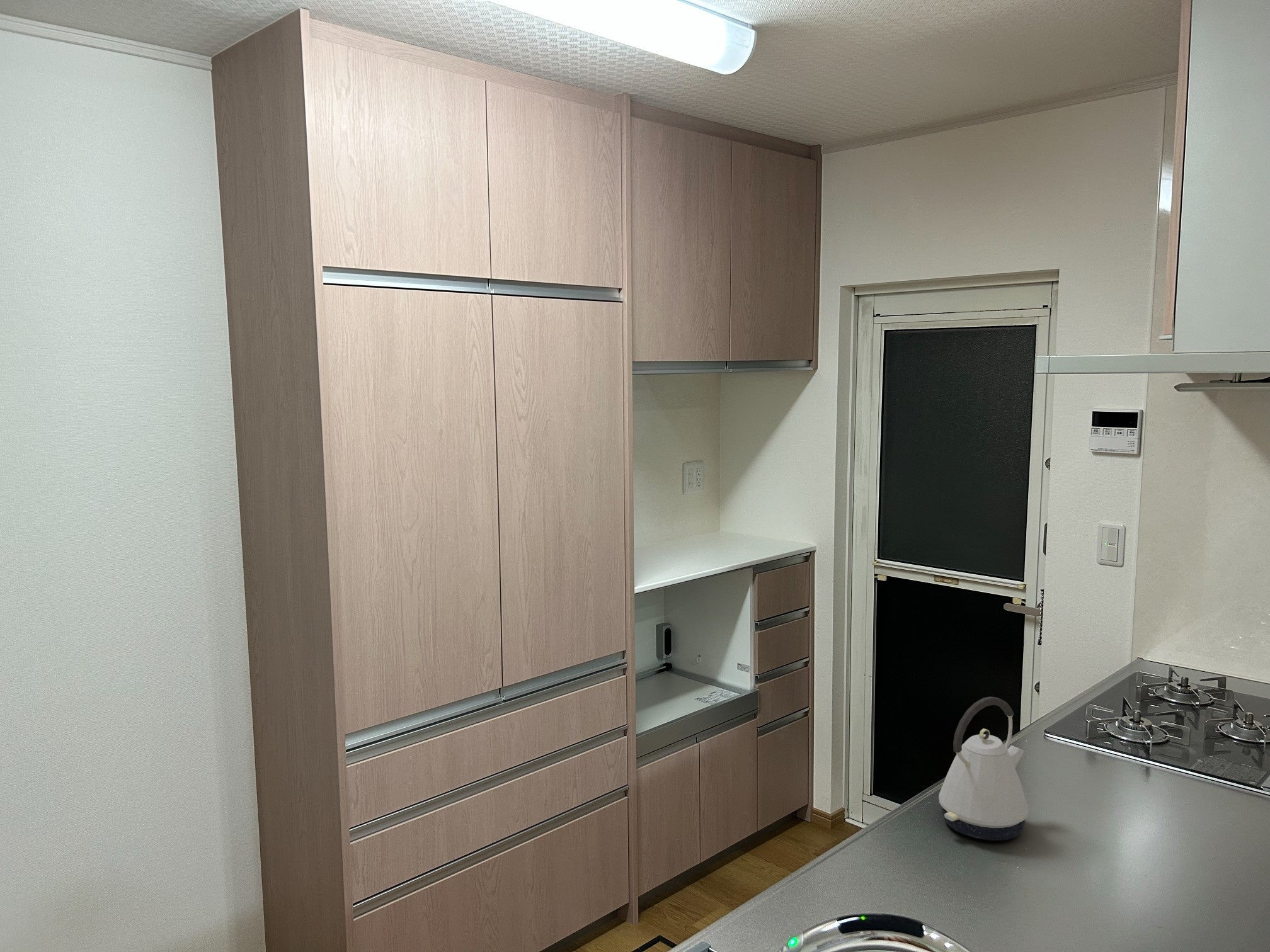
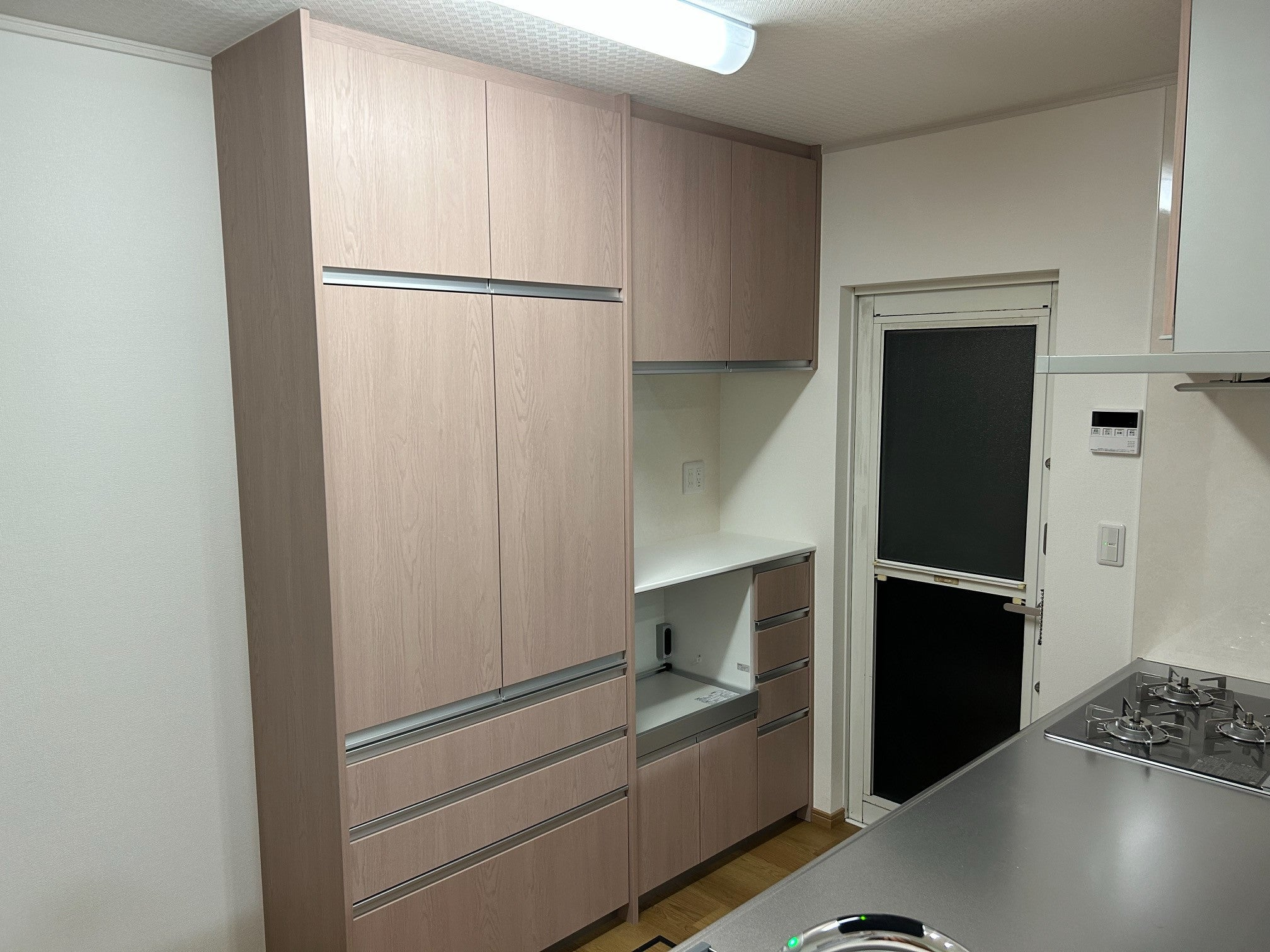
- kettle [938,696,1029,841]
